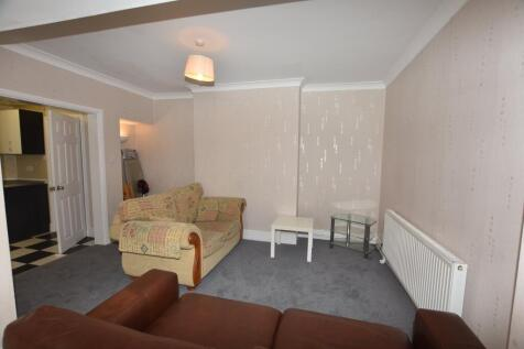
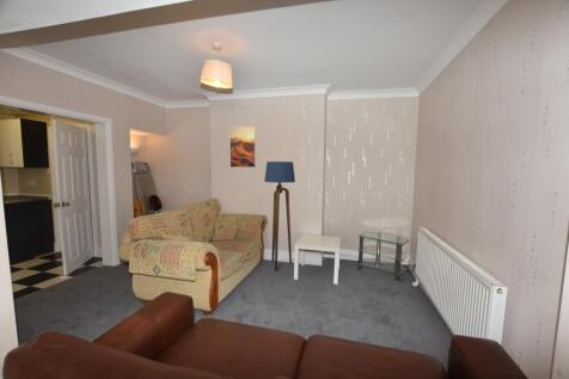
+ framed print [228,126,257,169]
+ floor lamp [263,160,296,273]
